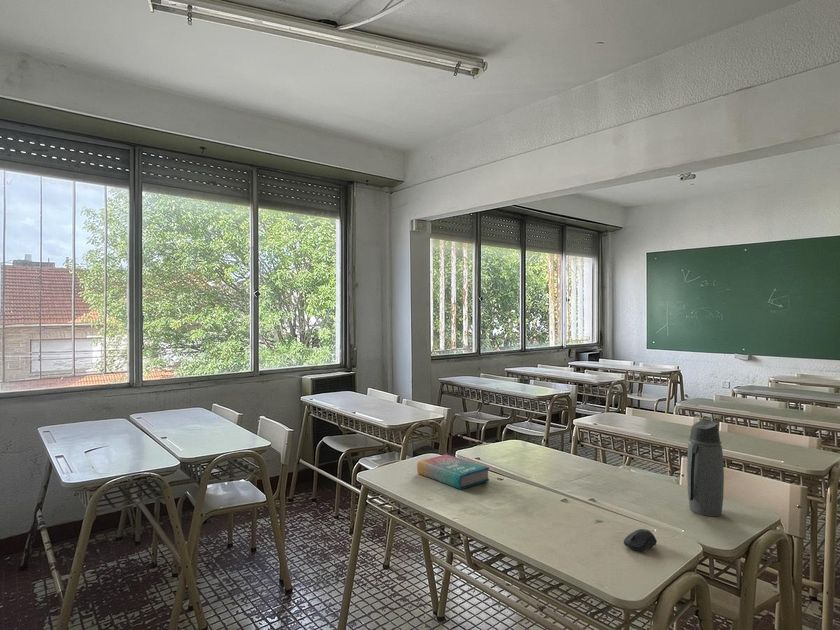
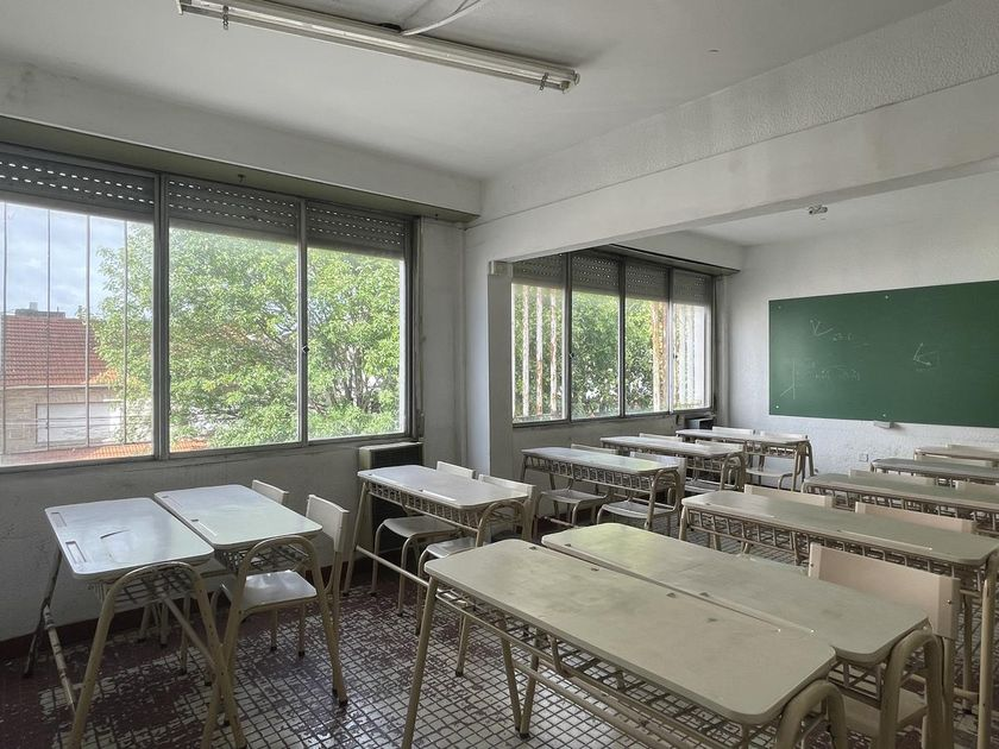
- book [416,454,490,490]
- water bottle [686,420,725,517]
- computer mouse [623,528,658,552]
